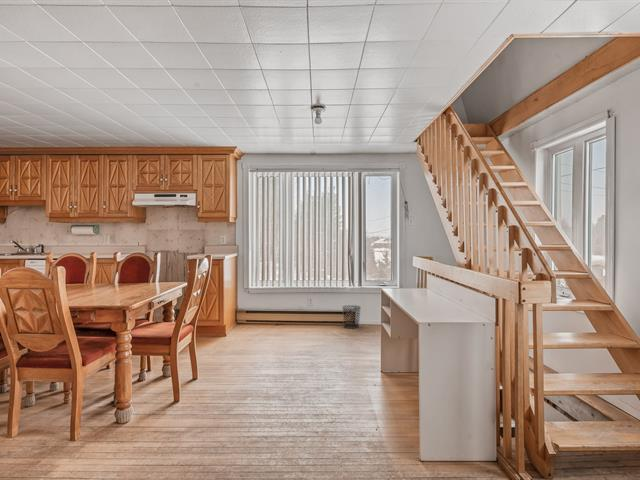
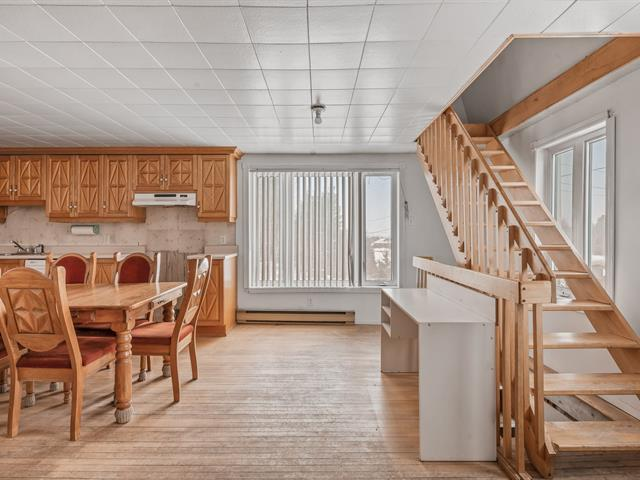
- waste bin [341,304,362,330]
